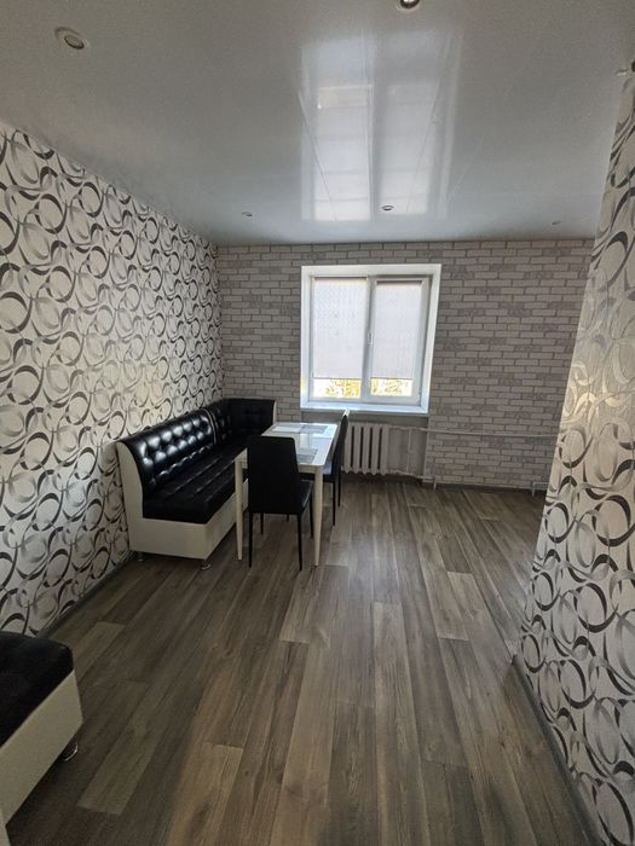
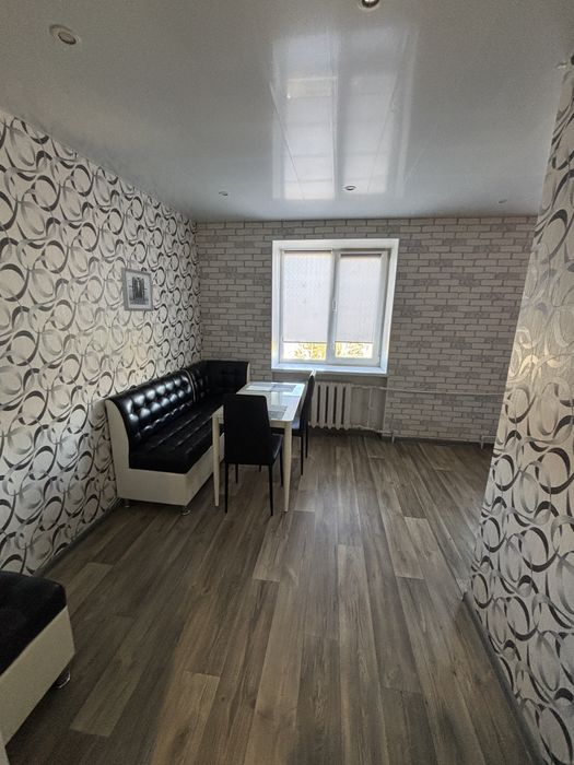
+ wall art [119,267,154,313]
